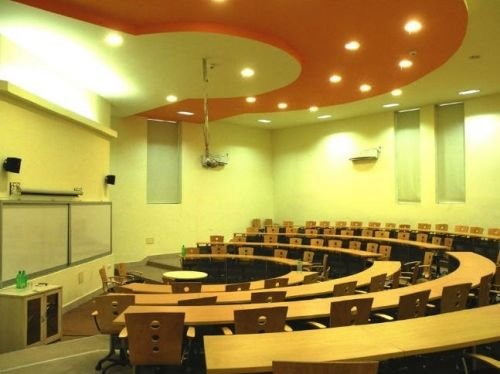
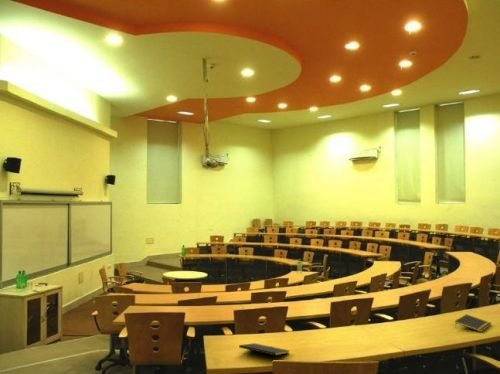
+ notepad [238,342,291,361]
+ notepad [454,313,492,333]
